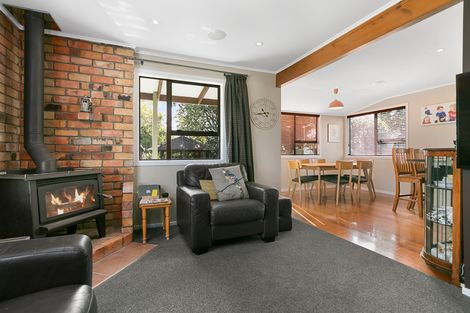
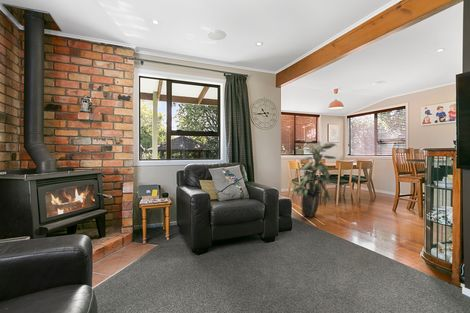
+ indoor plant [290,139,338,218]
